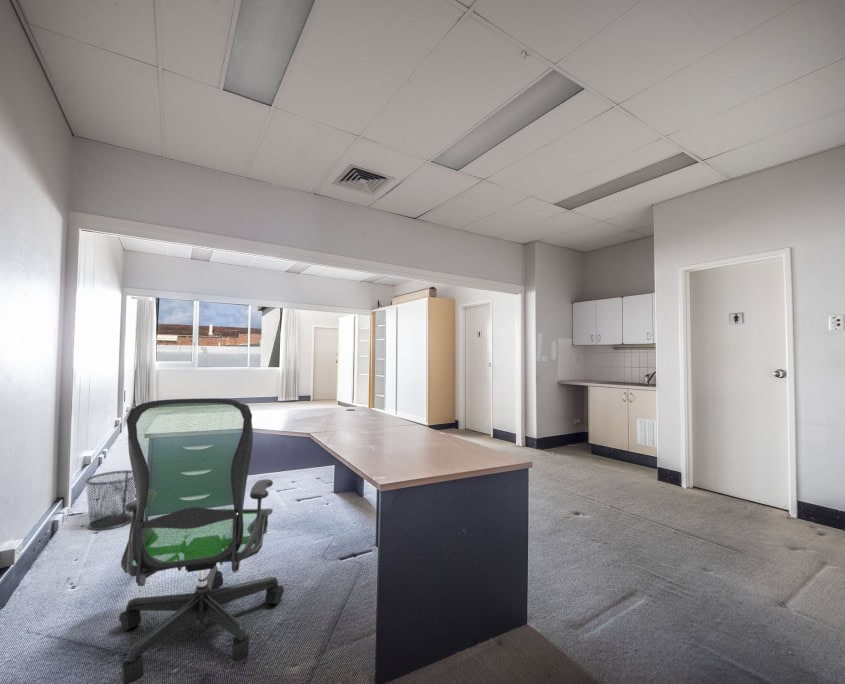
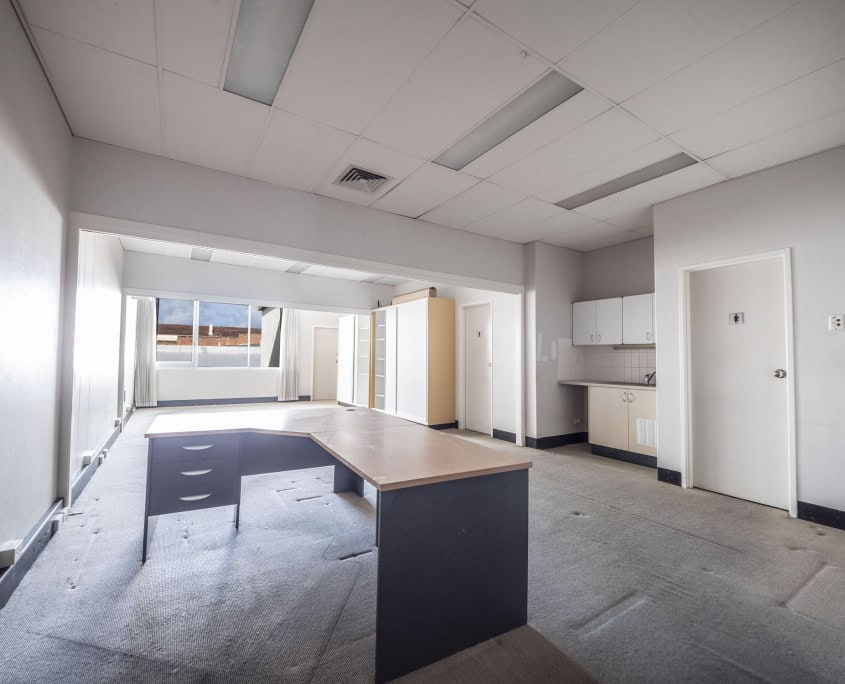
- office chair [118,397,285,684]
- waste bin [84,469,136,531]
